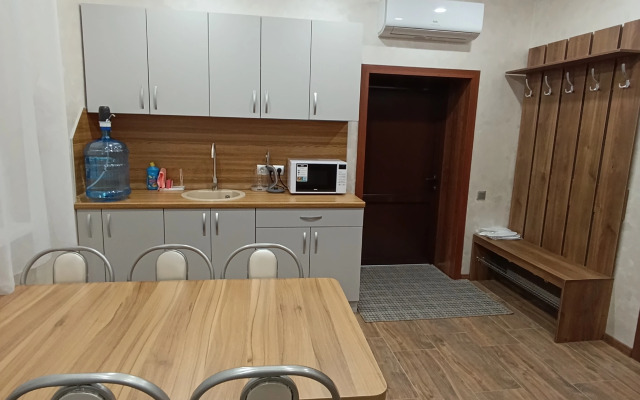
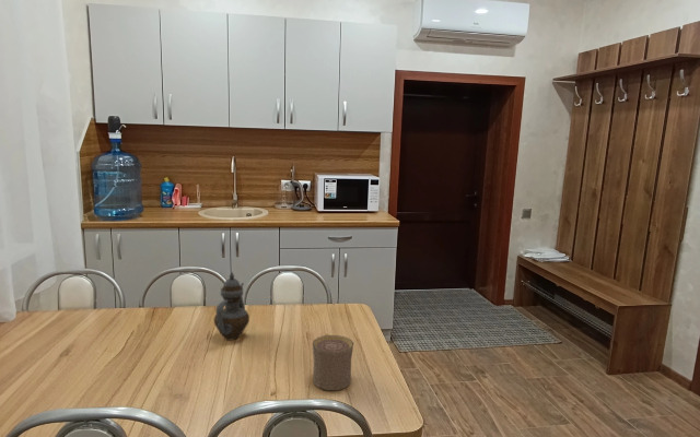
+ cup [312,334,354,391]
+ teapot [213,271,250,341]
